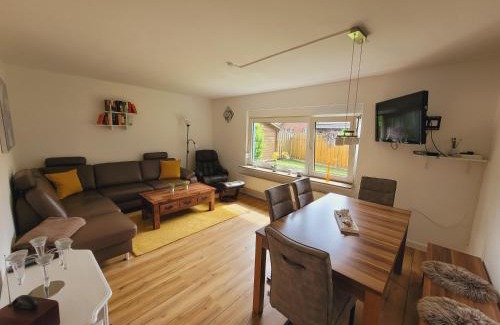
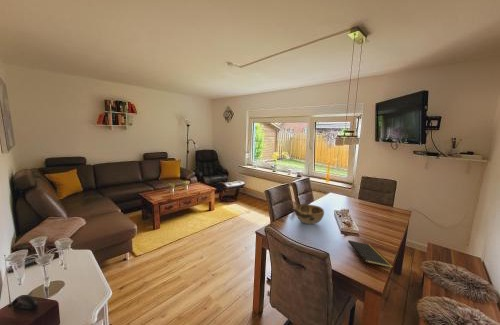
+ notepad [347,239,394,269]
+ decorative bowl [294,203,325,225]
